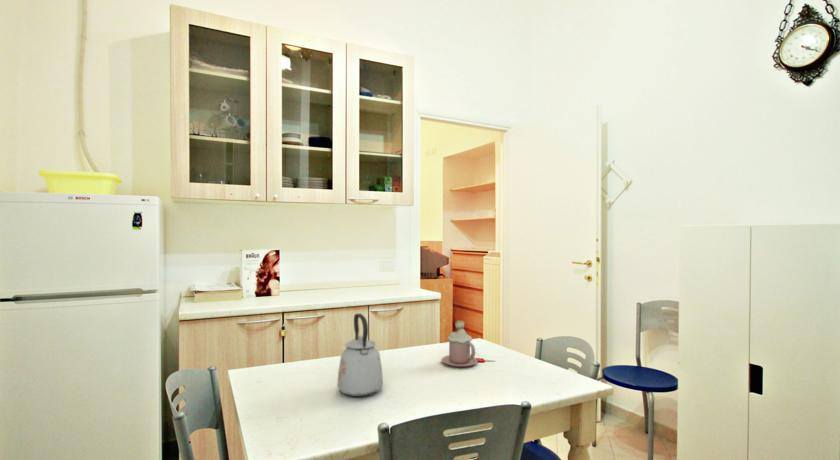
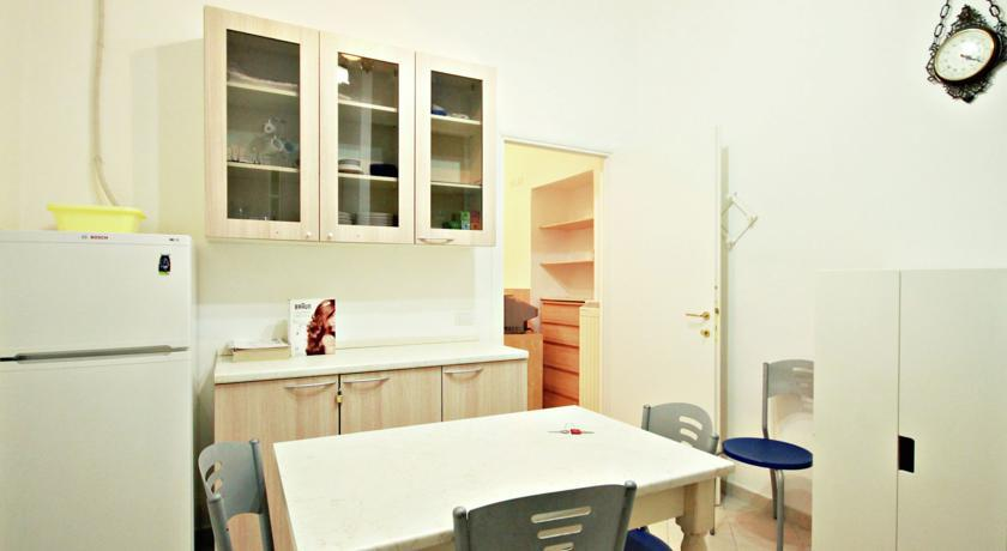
- mug [440,320,479,368]
- kettle [336,313,384,398]
